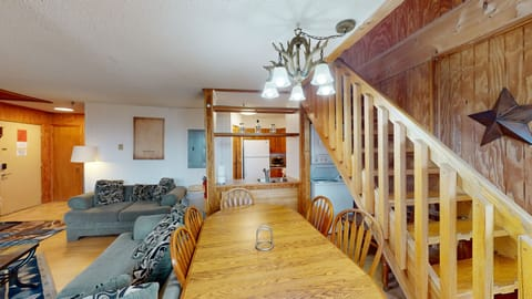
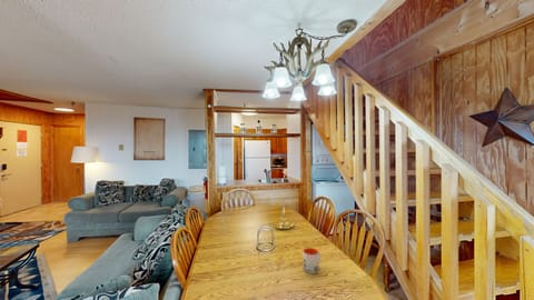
+ candle holder [274,207,295,231]
+ mug [301,247,322,274]
